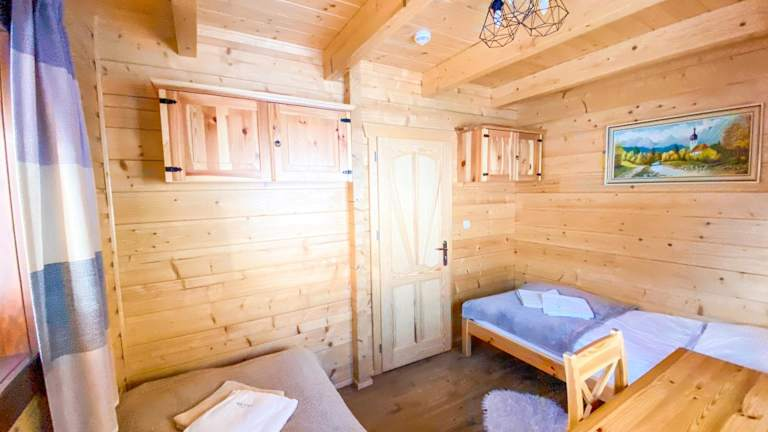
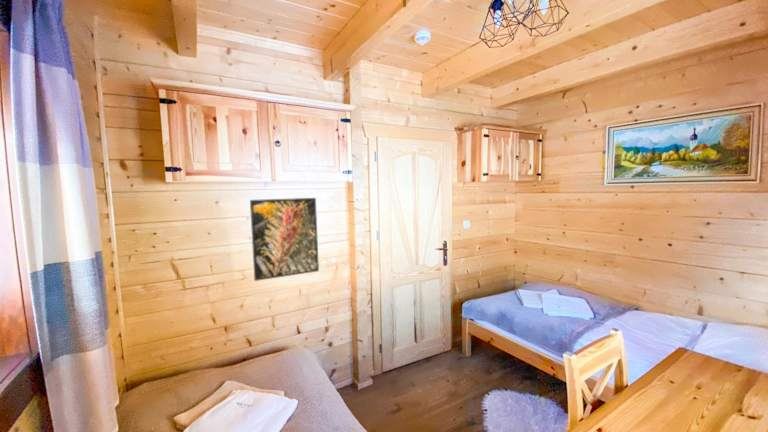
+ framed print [249,197,320,282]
